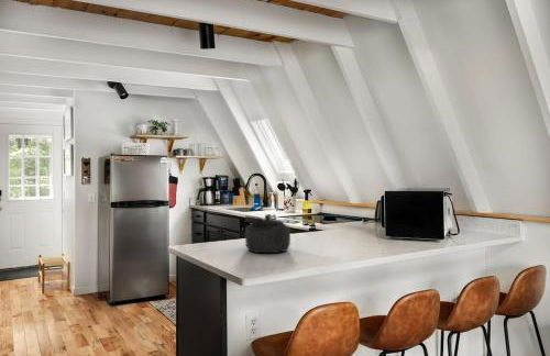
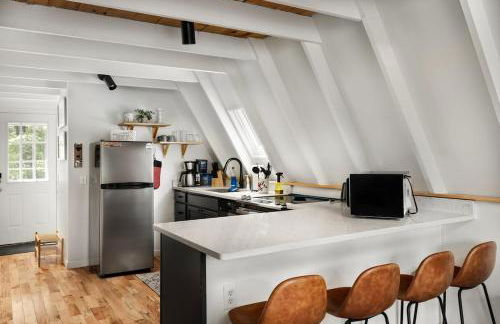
- kettle [244,214,292,254]
